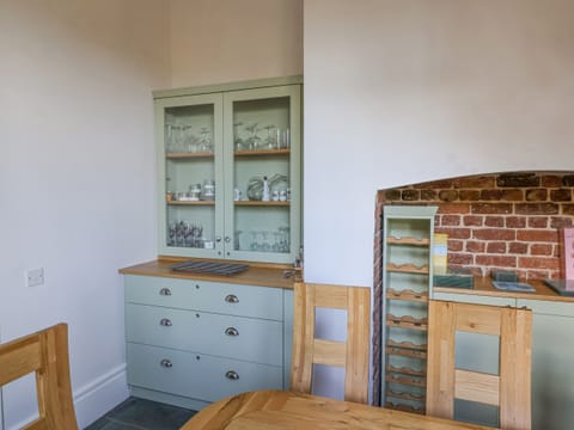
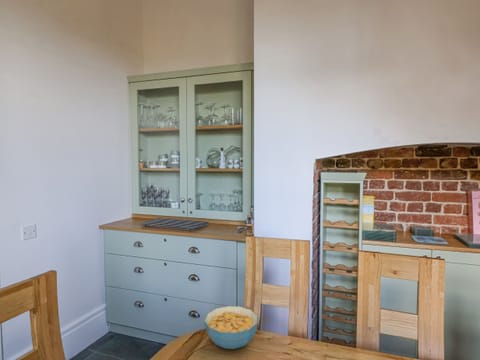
+ cereal bowl [203,305,259,350]
